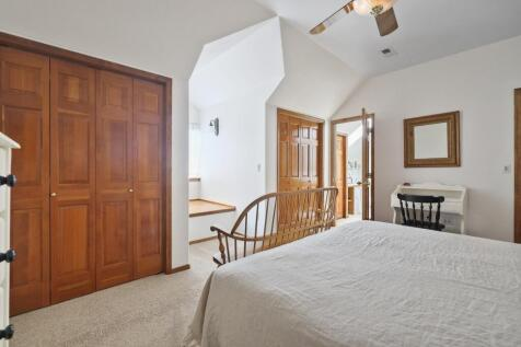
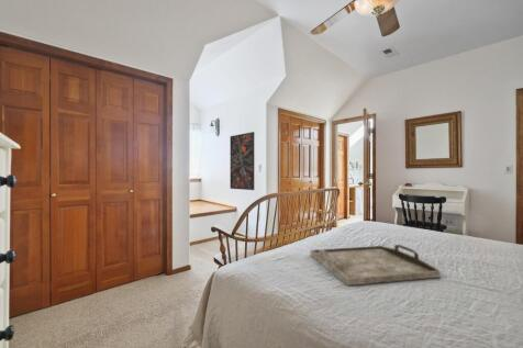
+ serving tray [309,244,442,287]
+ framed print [230,131,255,191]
